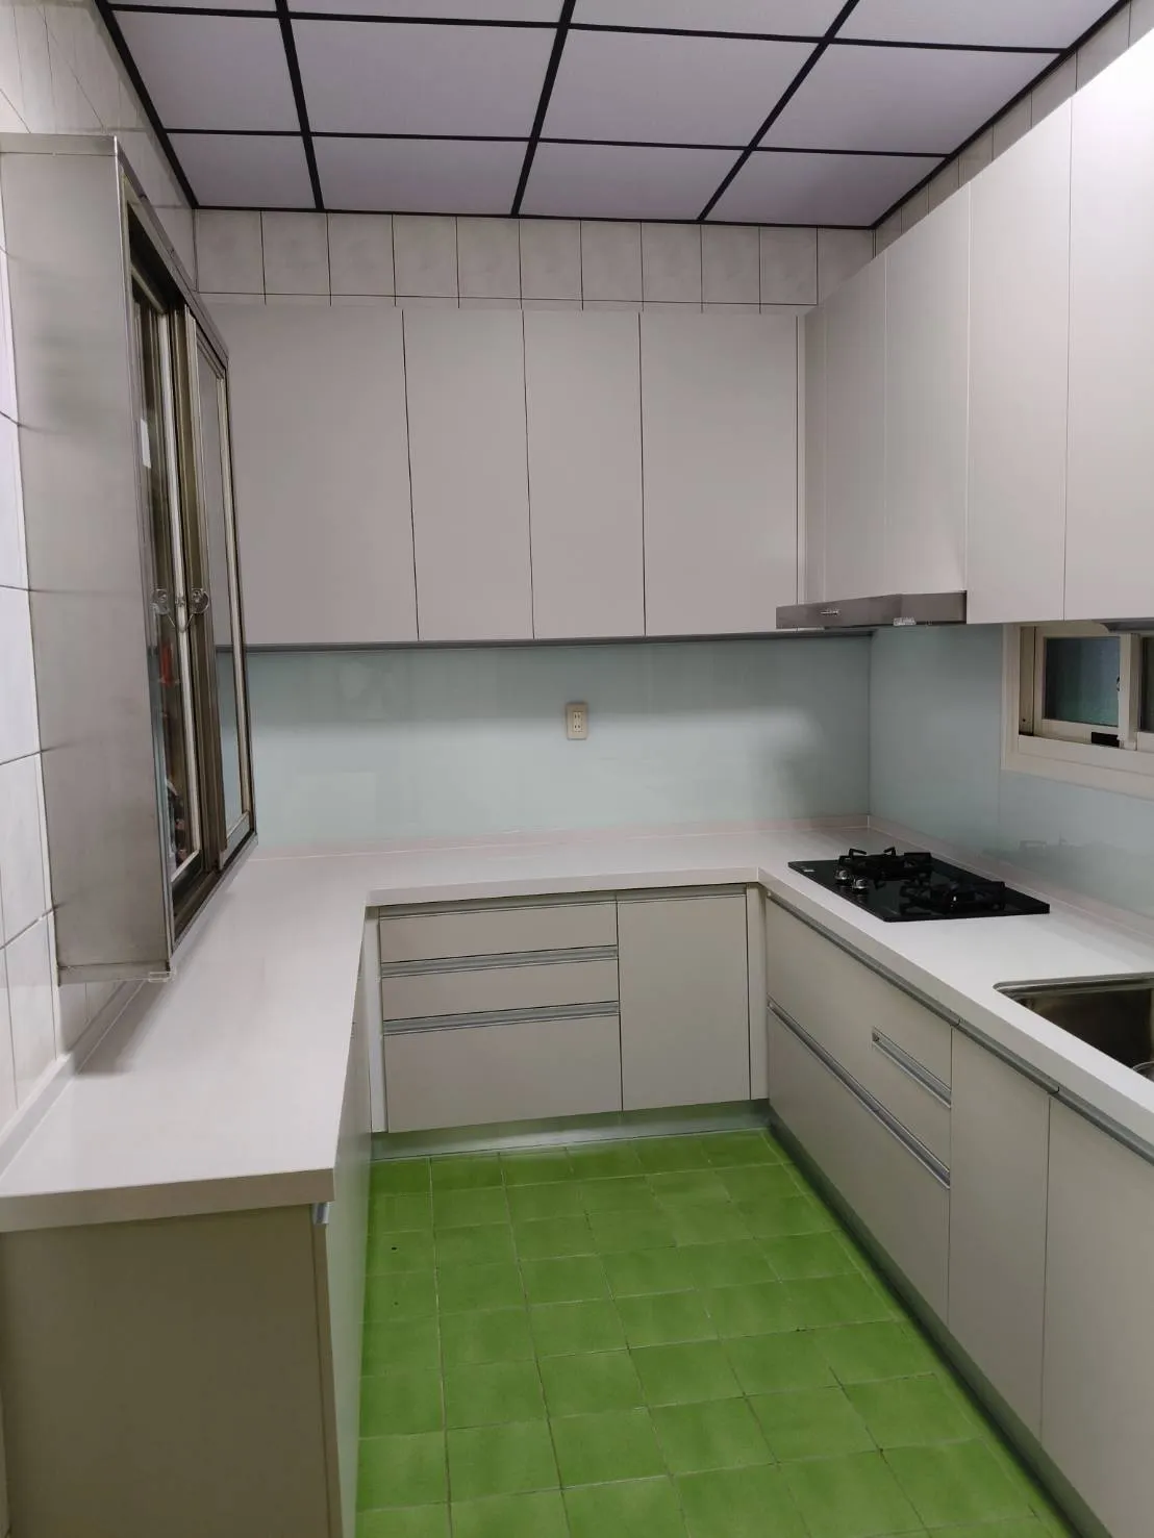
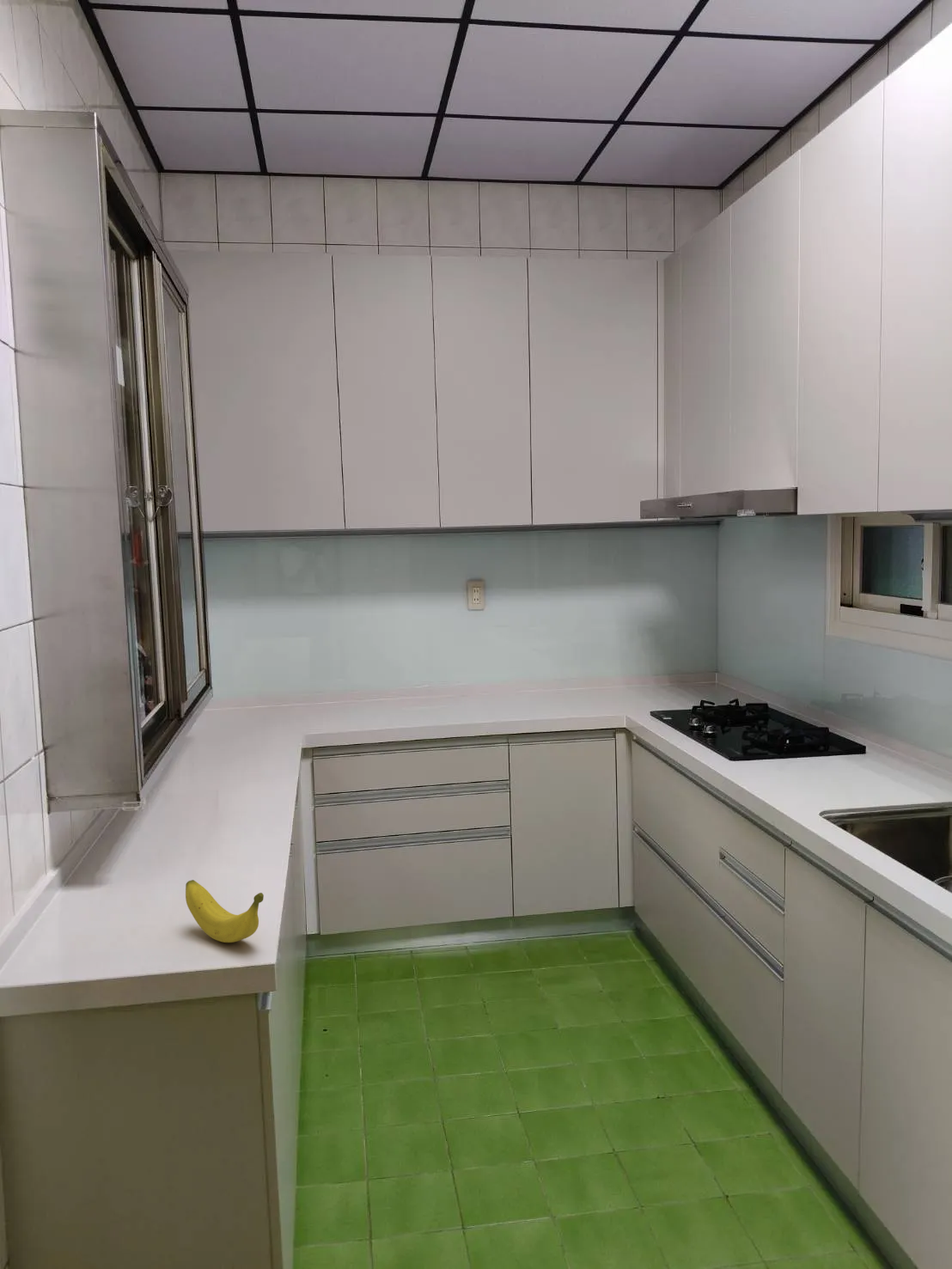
+ banana [185,879,265,943]
